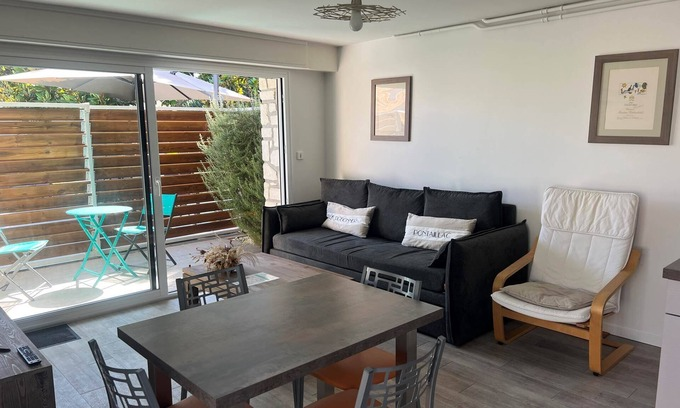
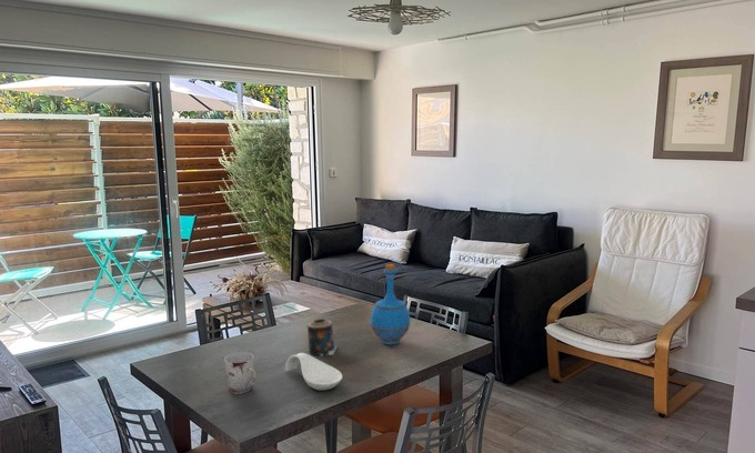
+ bottle [370,263,411,345]
+ cup [223,351,256,395]
+ candle [306,318,339,356]
+ spoon rest [284,352,343,392]
